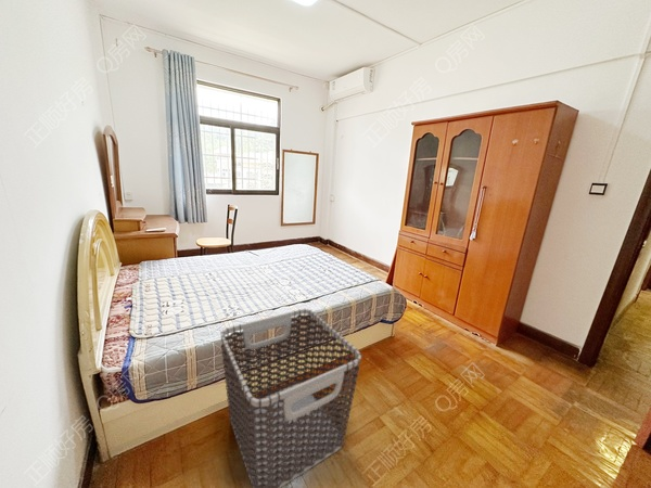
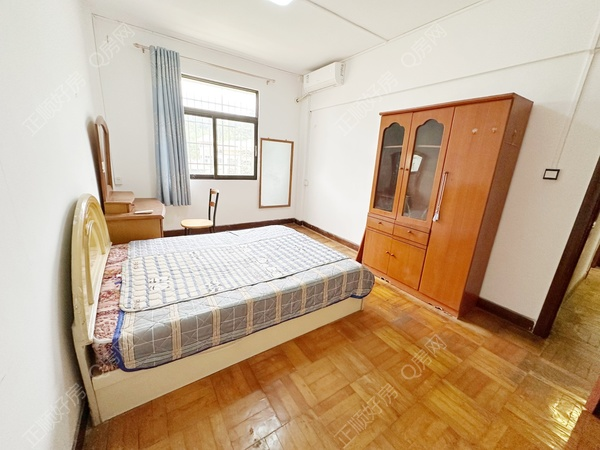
- clothes hamper [219,308,362,488]
